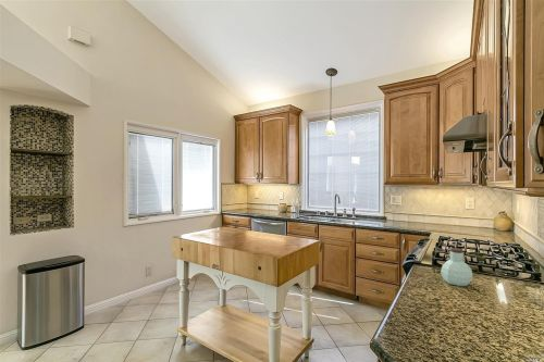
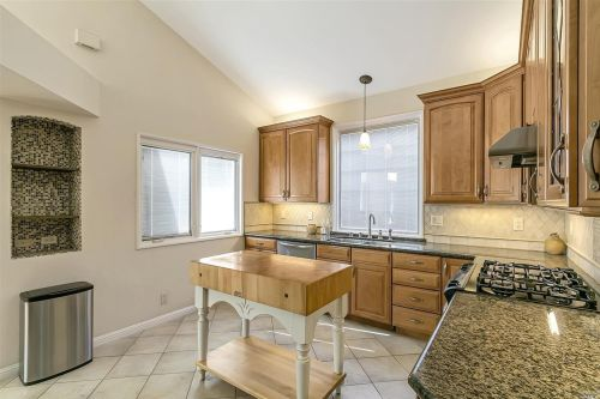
- jar [440,247,473,287]
